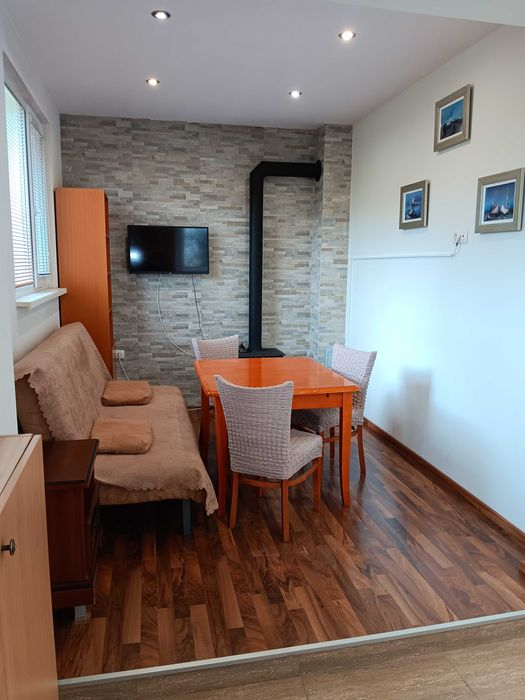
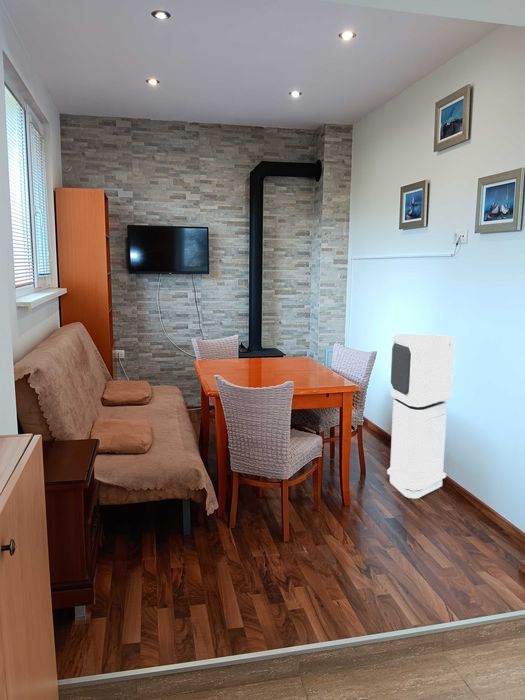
+ air purifier [386,333,456,500]
